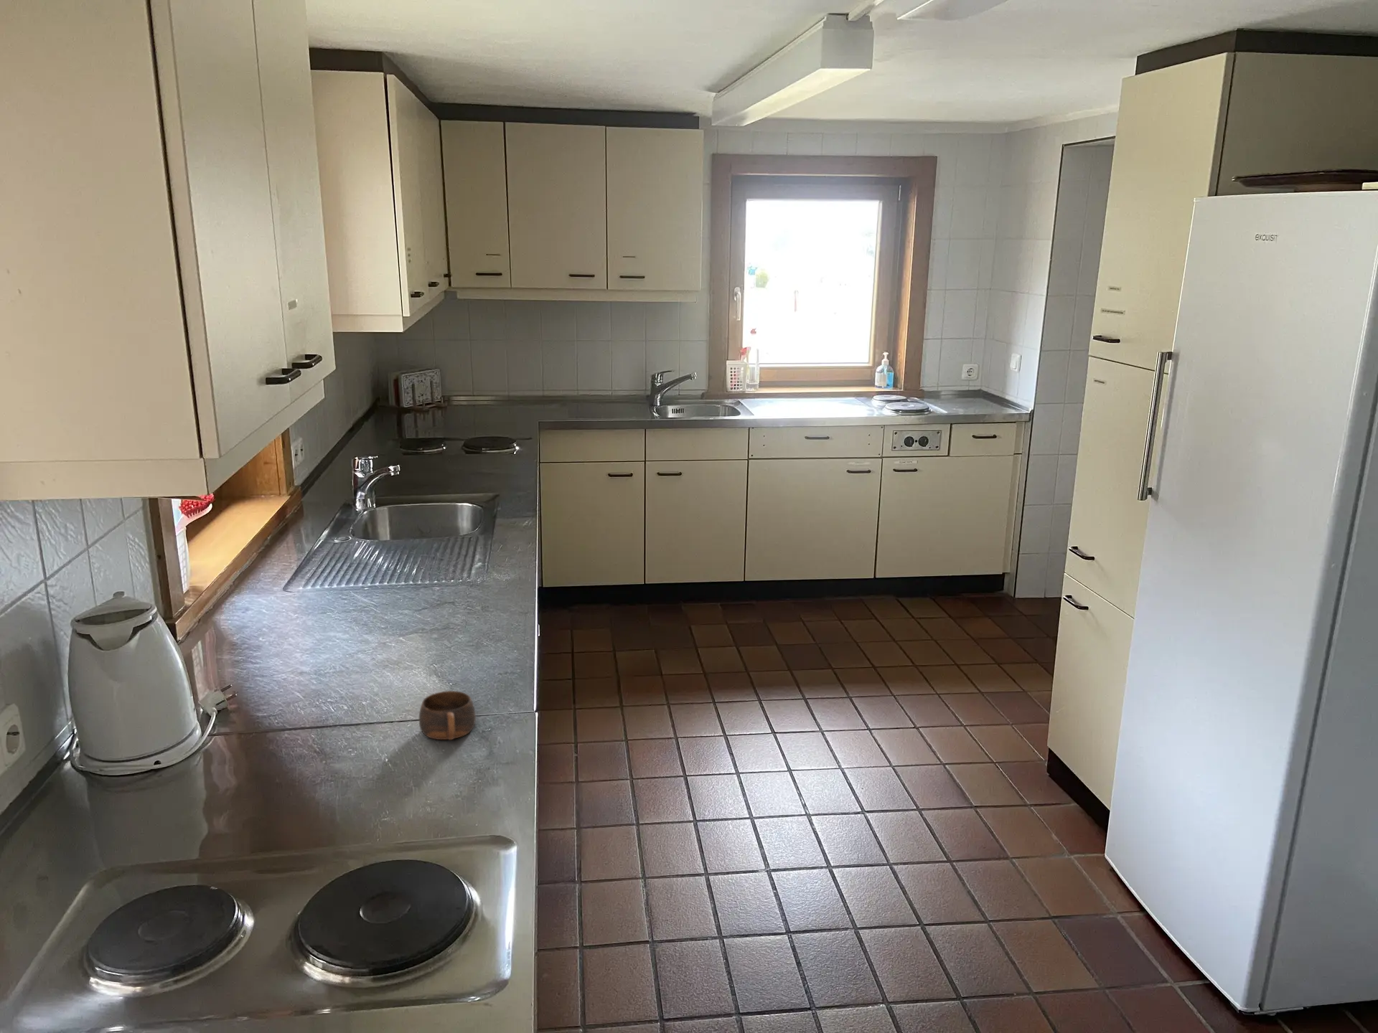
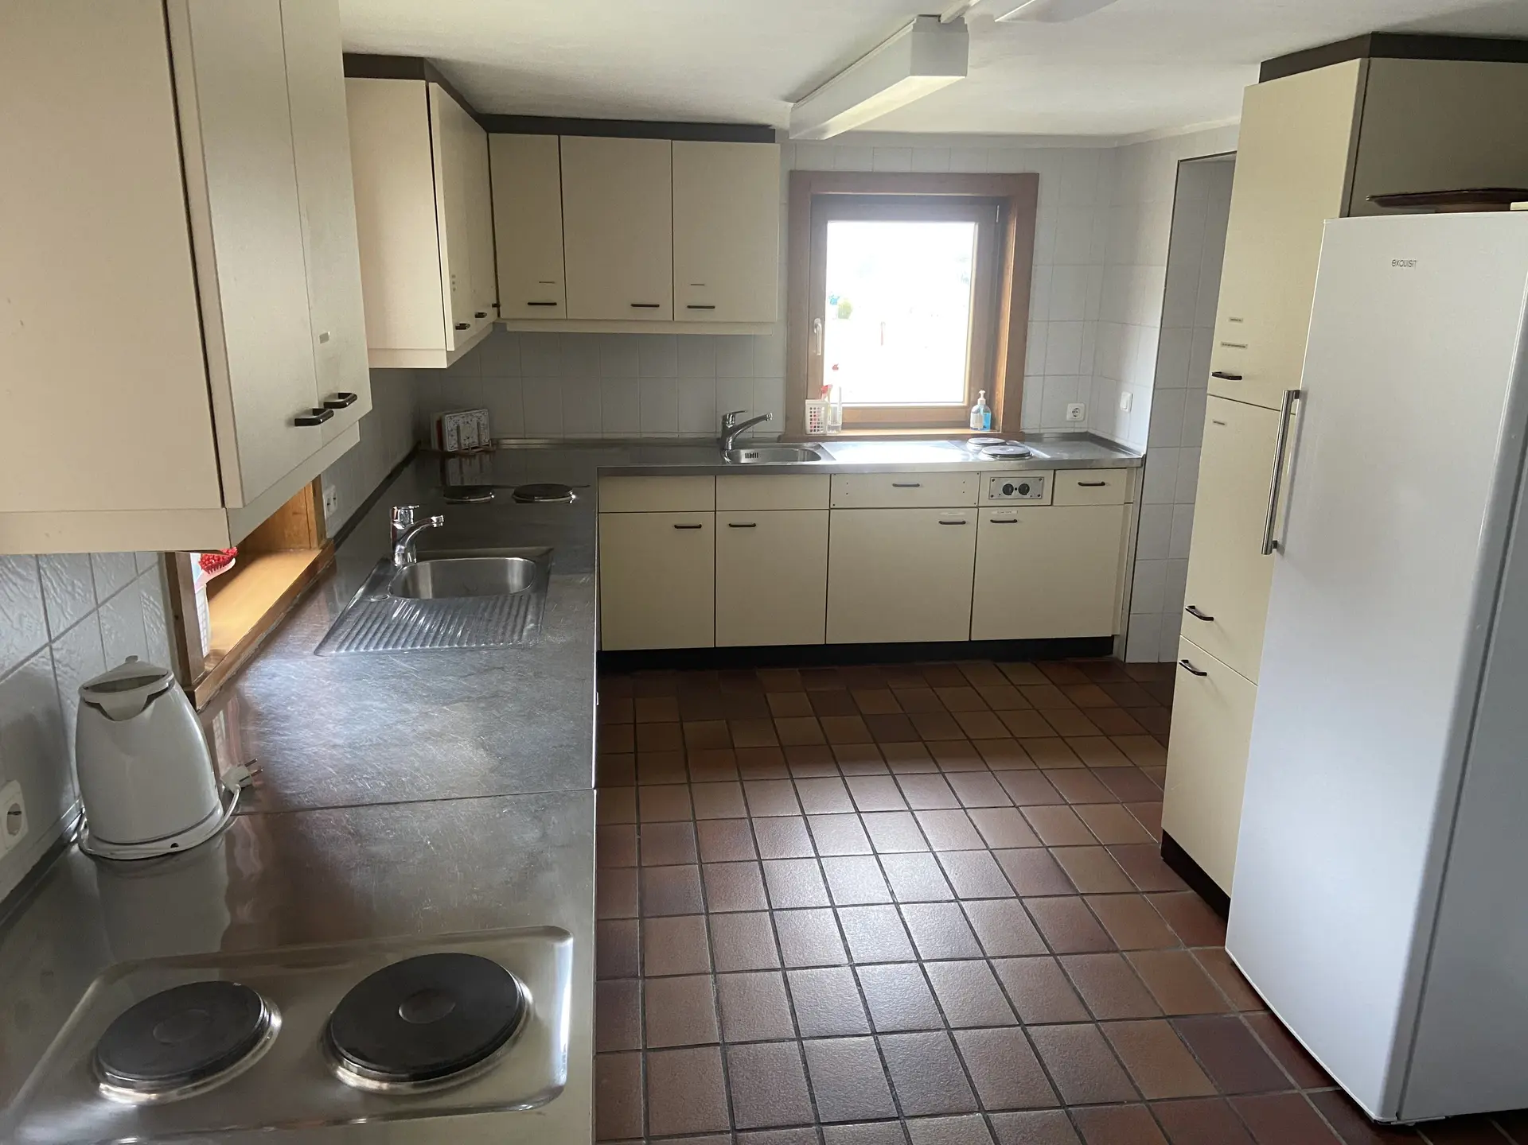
- cup [419,690,476,740]
